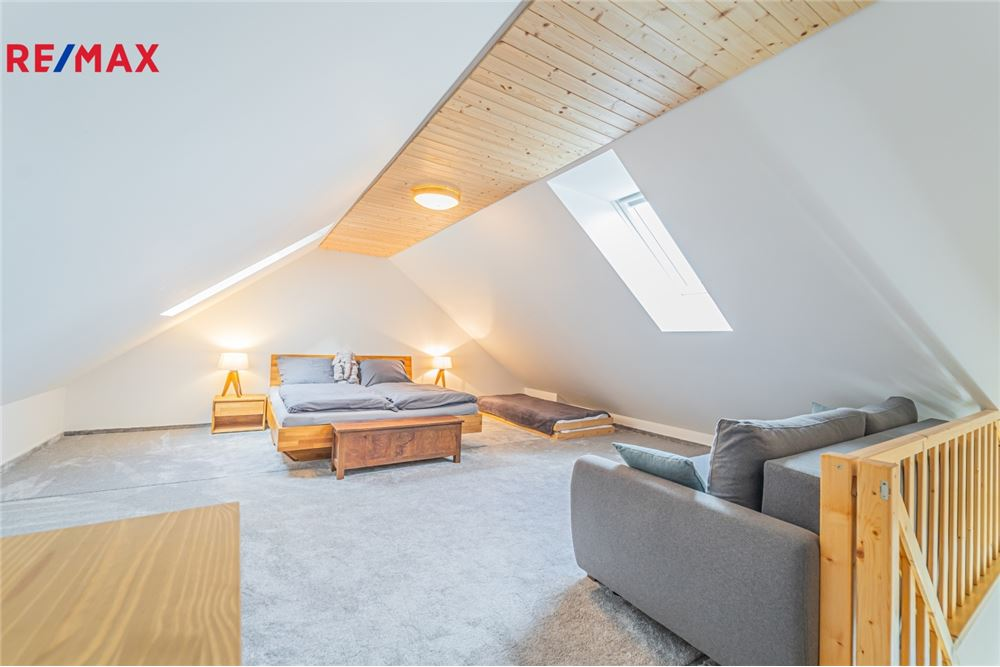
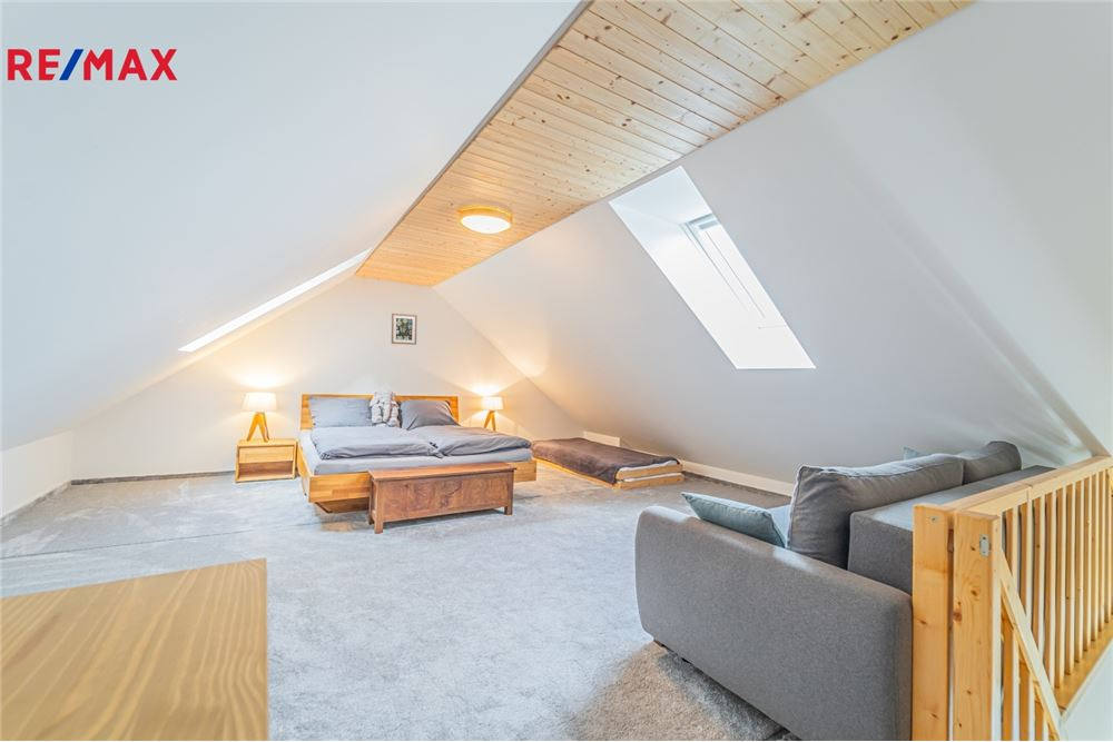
+ wall art [391,313,418,346]
